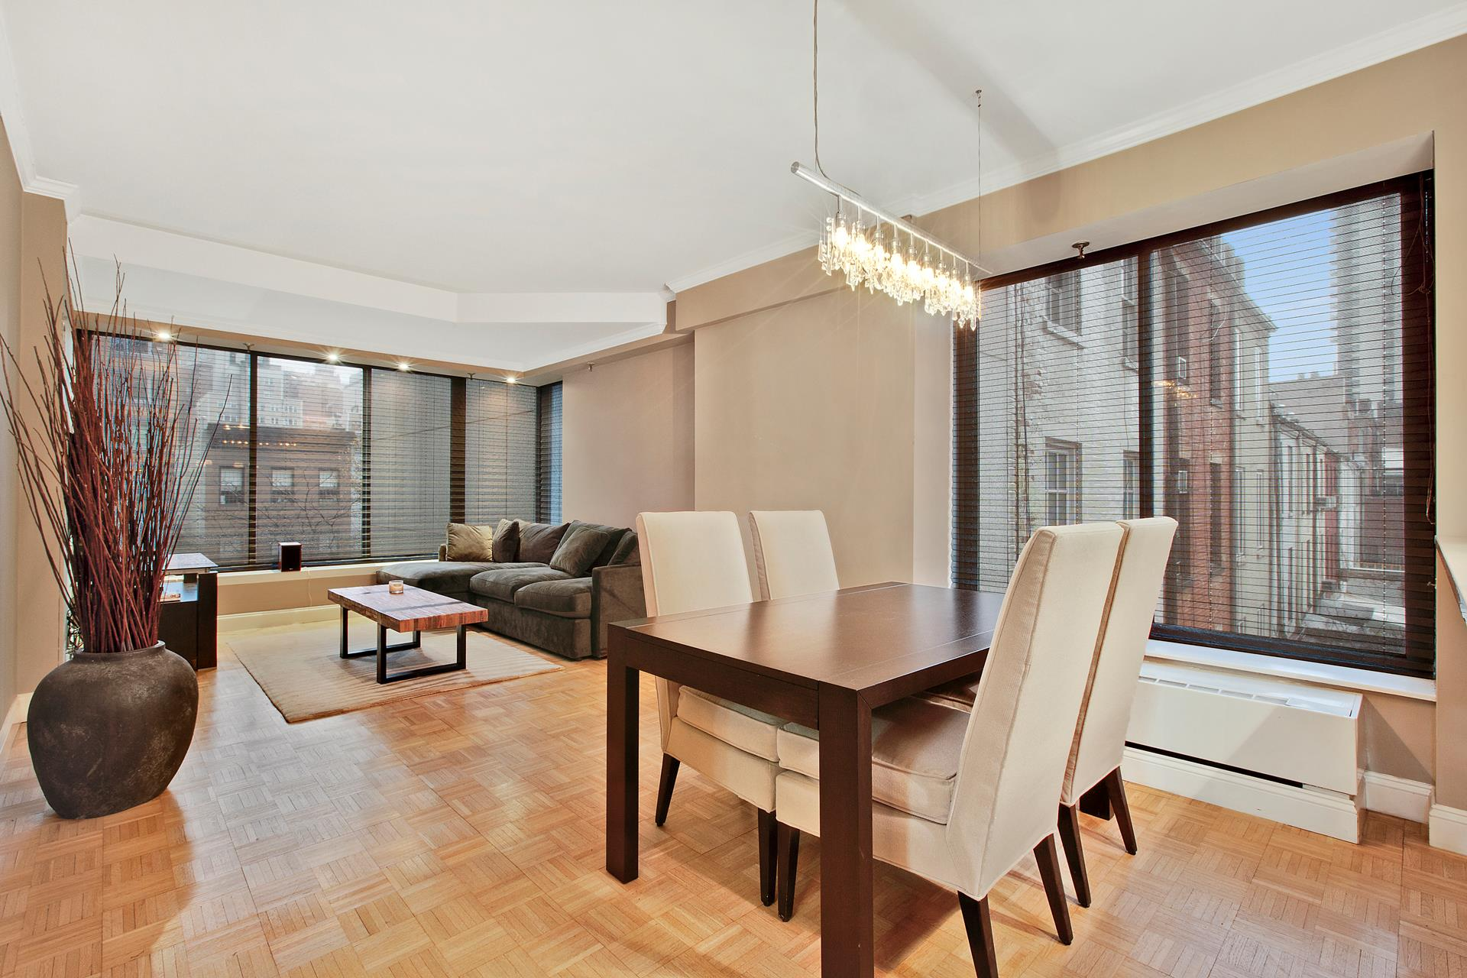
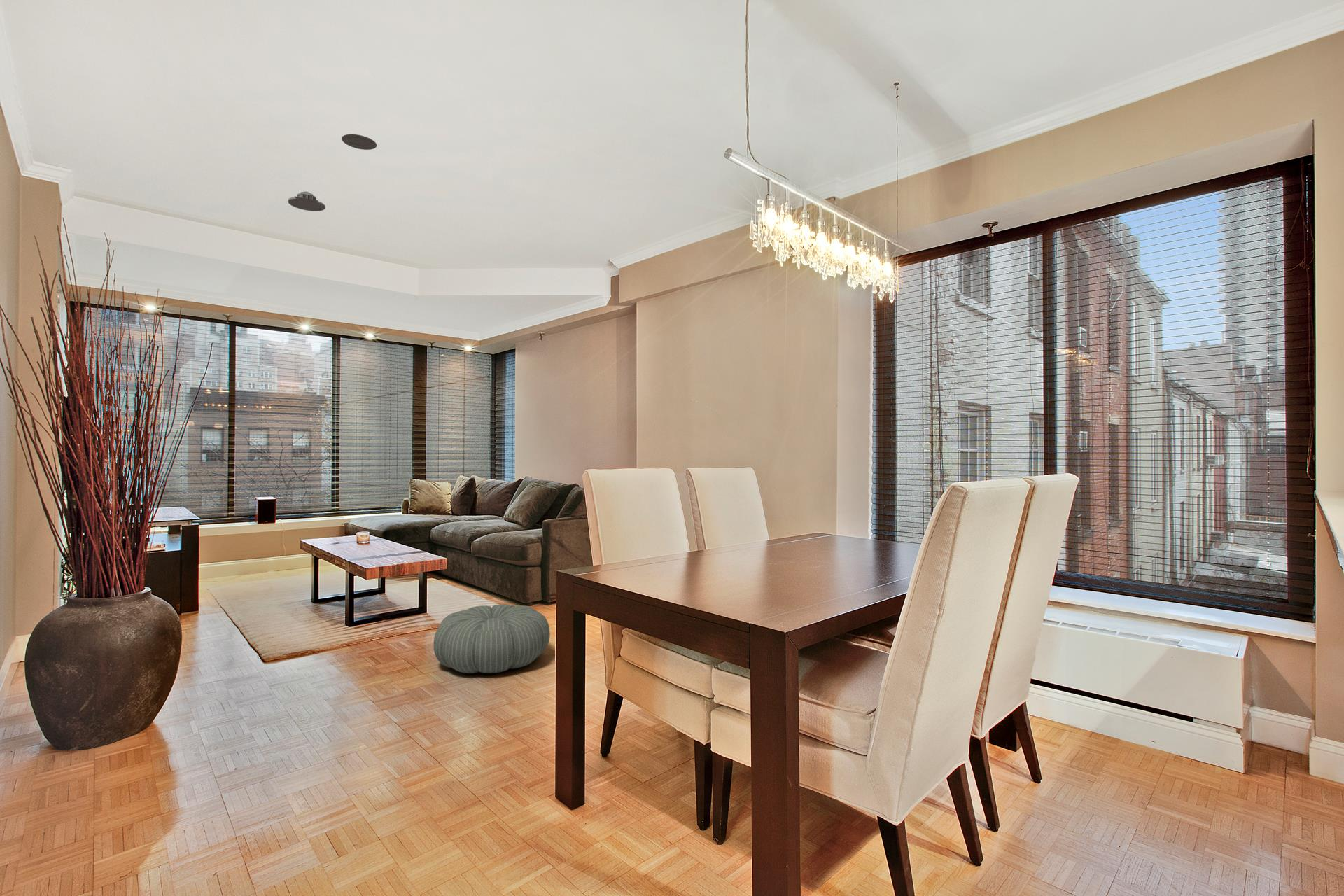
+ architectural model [288,190,326,212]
+ pouf [433,603,551,674]
+ recessed light [341,134,377,151]
